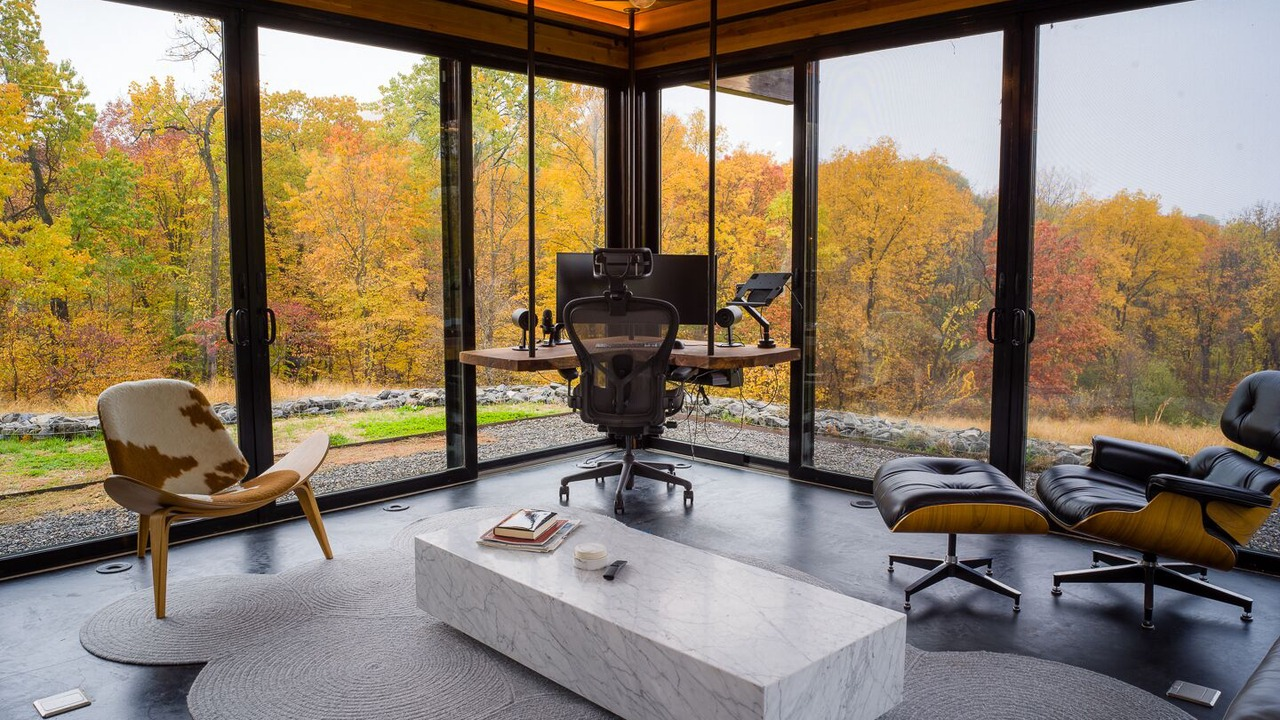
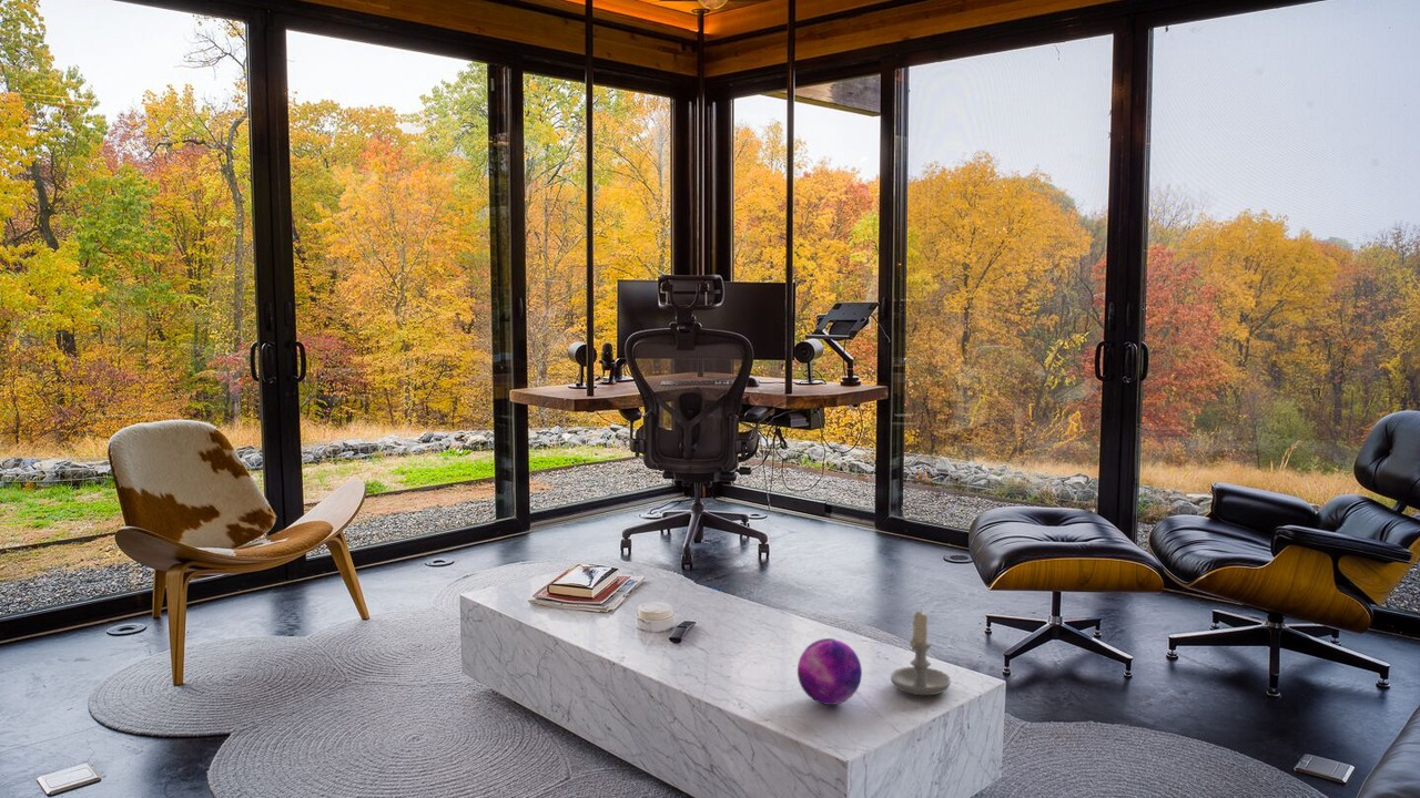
+ decorative orb [797,637,863,706]
+ candle [890,607,952,696]
